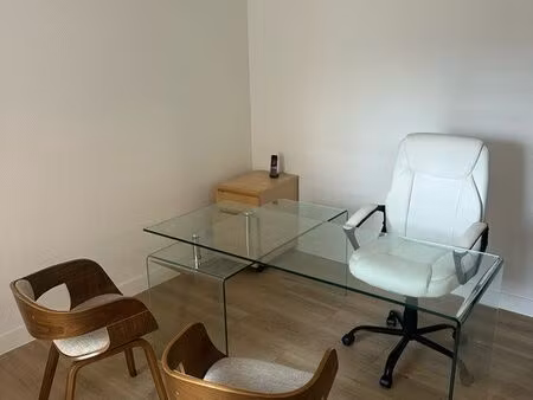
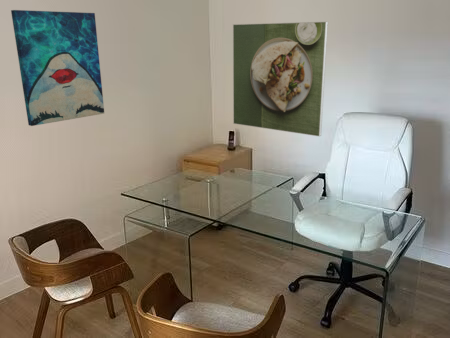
+ wall art [10,9,105,127]
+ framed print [232,21,329,137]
